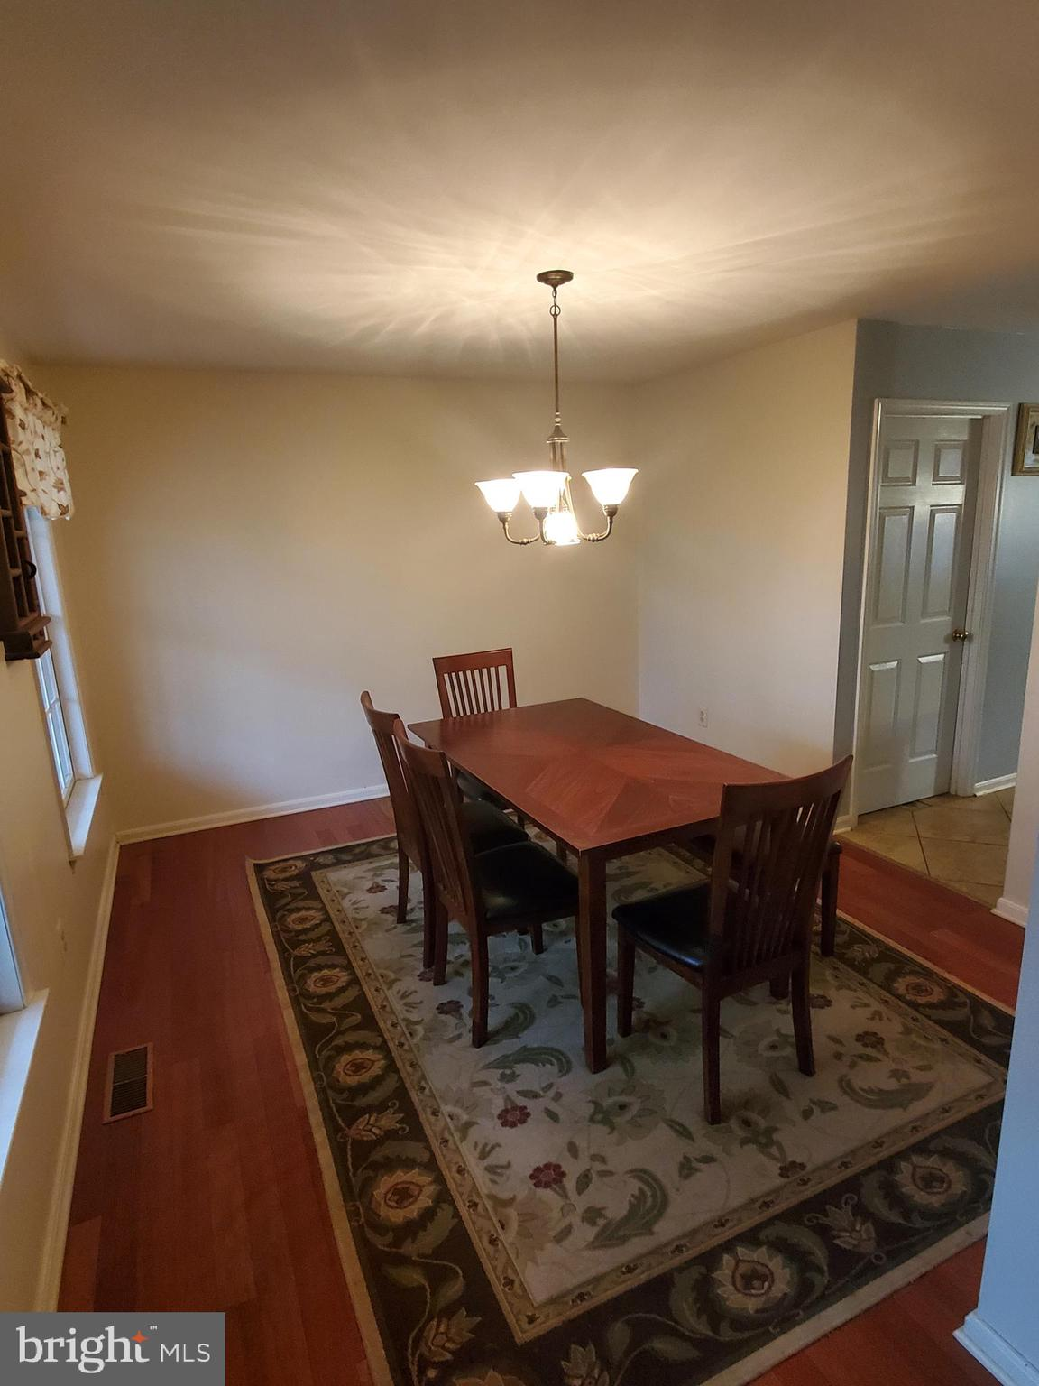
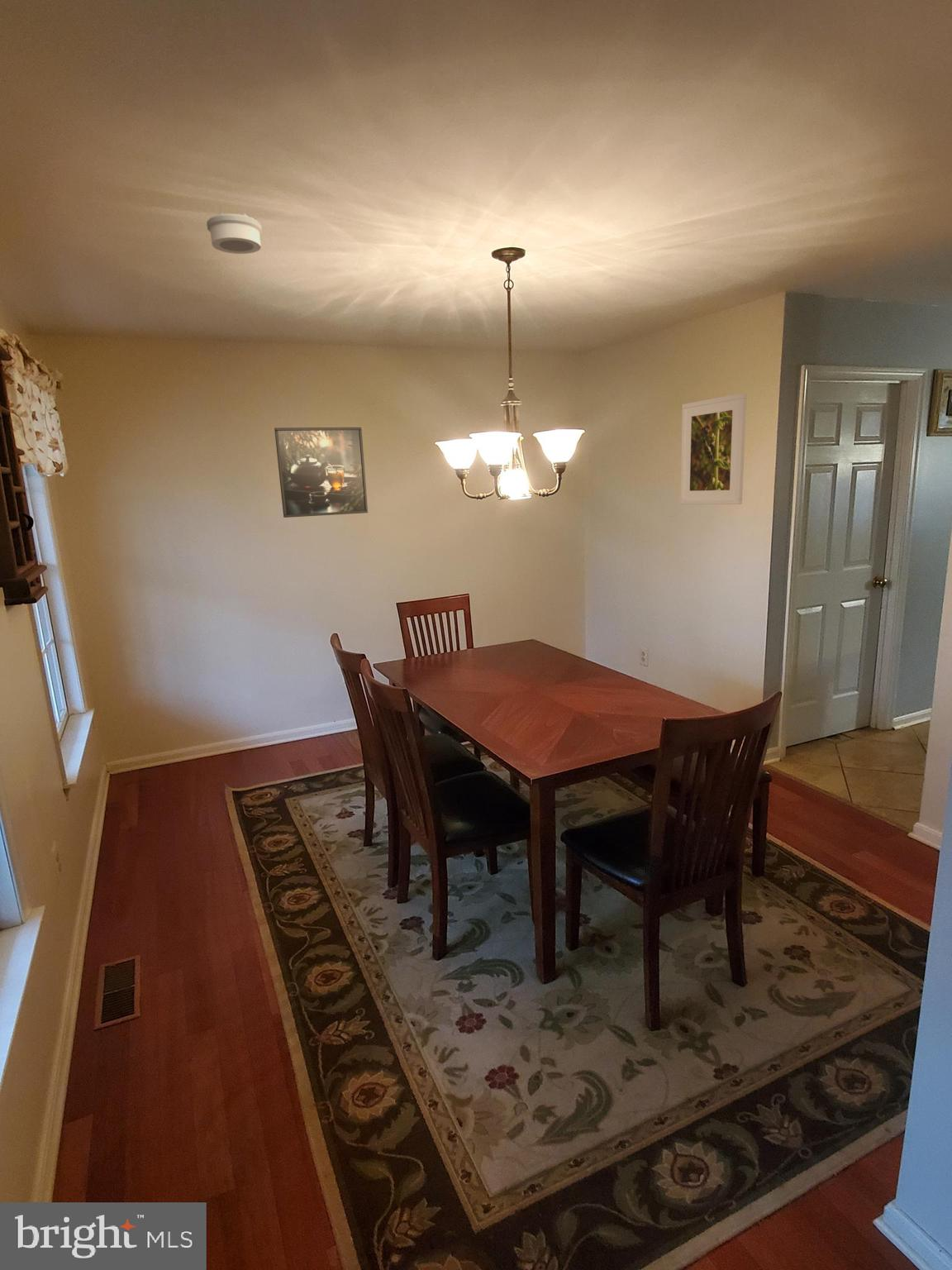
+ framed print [274,427,369,518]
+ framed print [679,392,747,505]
+ smoke detector [206,211,263,255]
